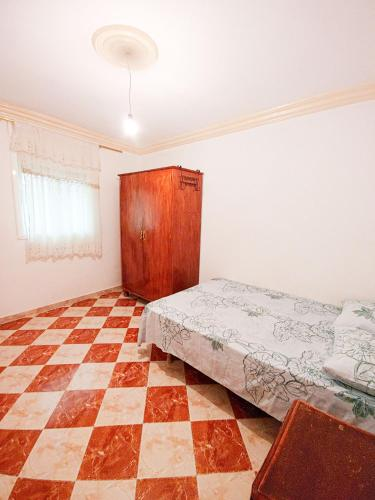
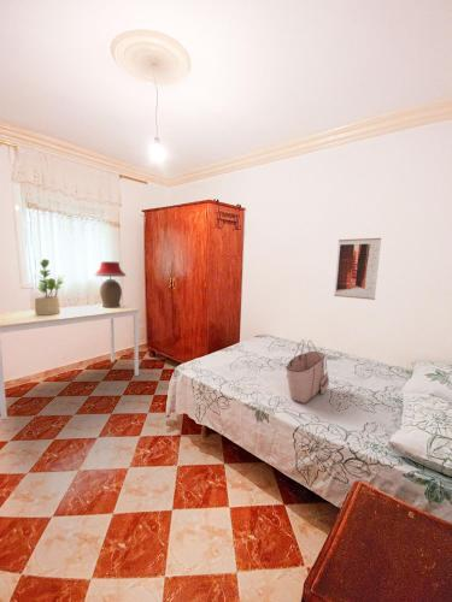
+ desk [0,303,141,421]
+ wall art [333,237,382,301]
+ table lamp [93,260,127,308]
+ potted plant [34,258,65,314]
+ tote bag [284,338,330,405]
